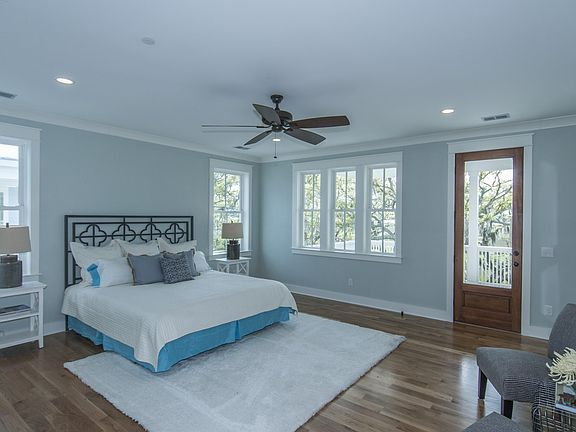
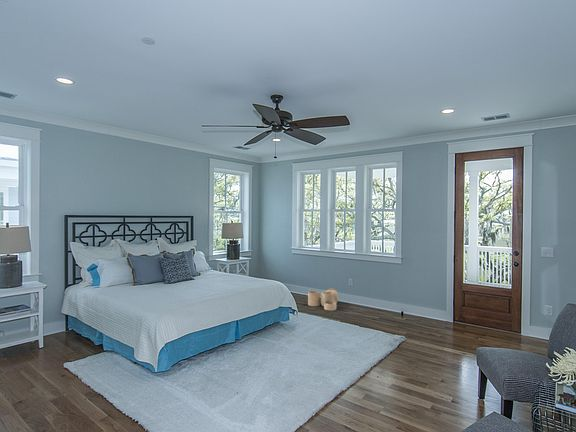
+ woven basket [307,287,339,312]
